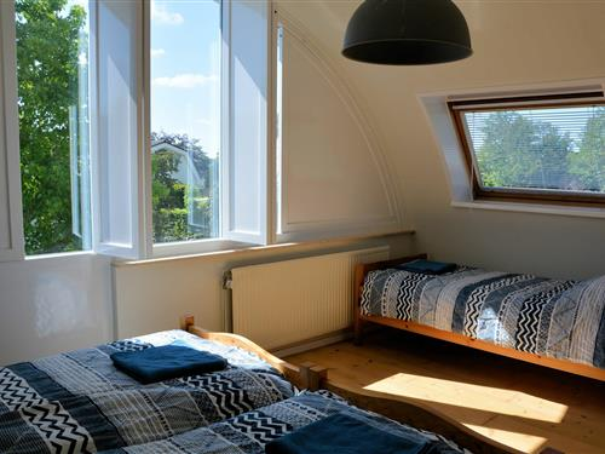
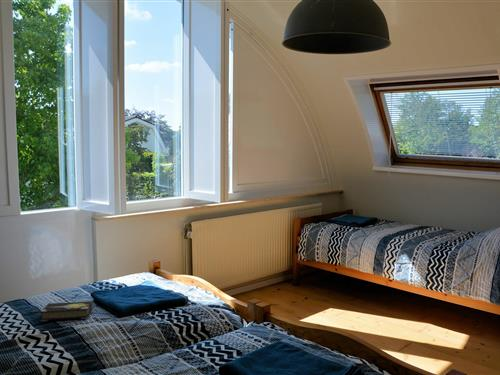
+ hardback book [40,300,94,322]
